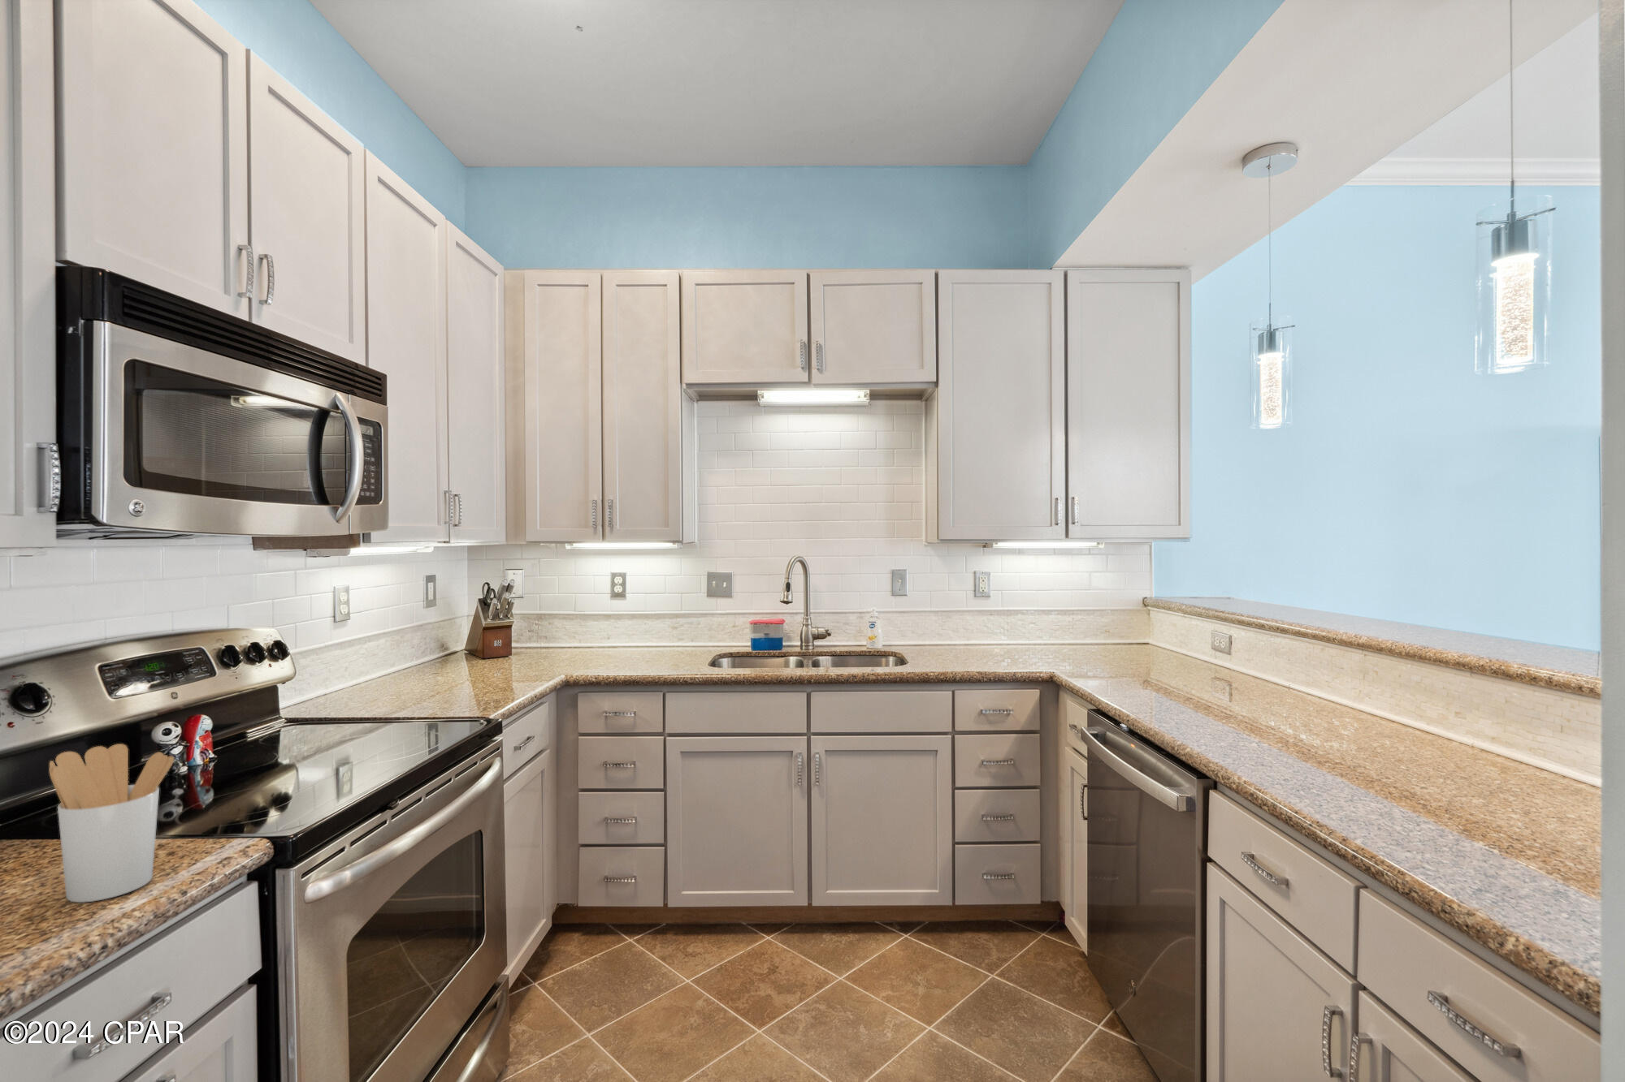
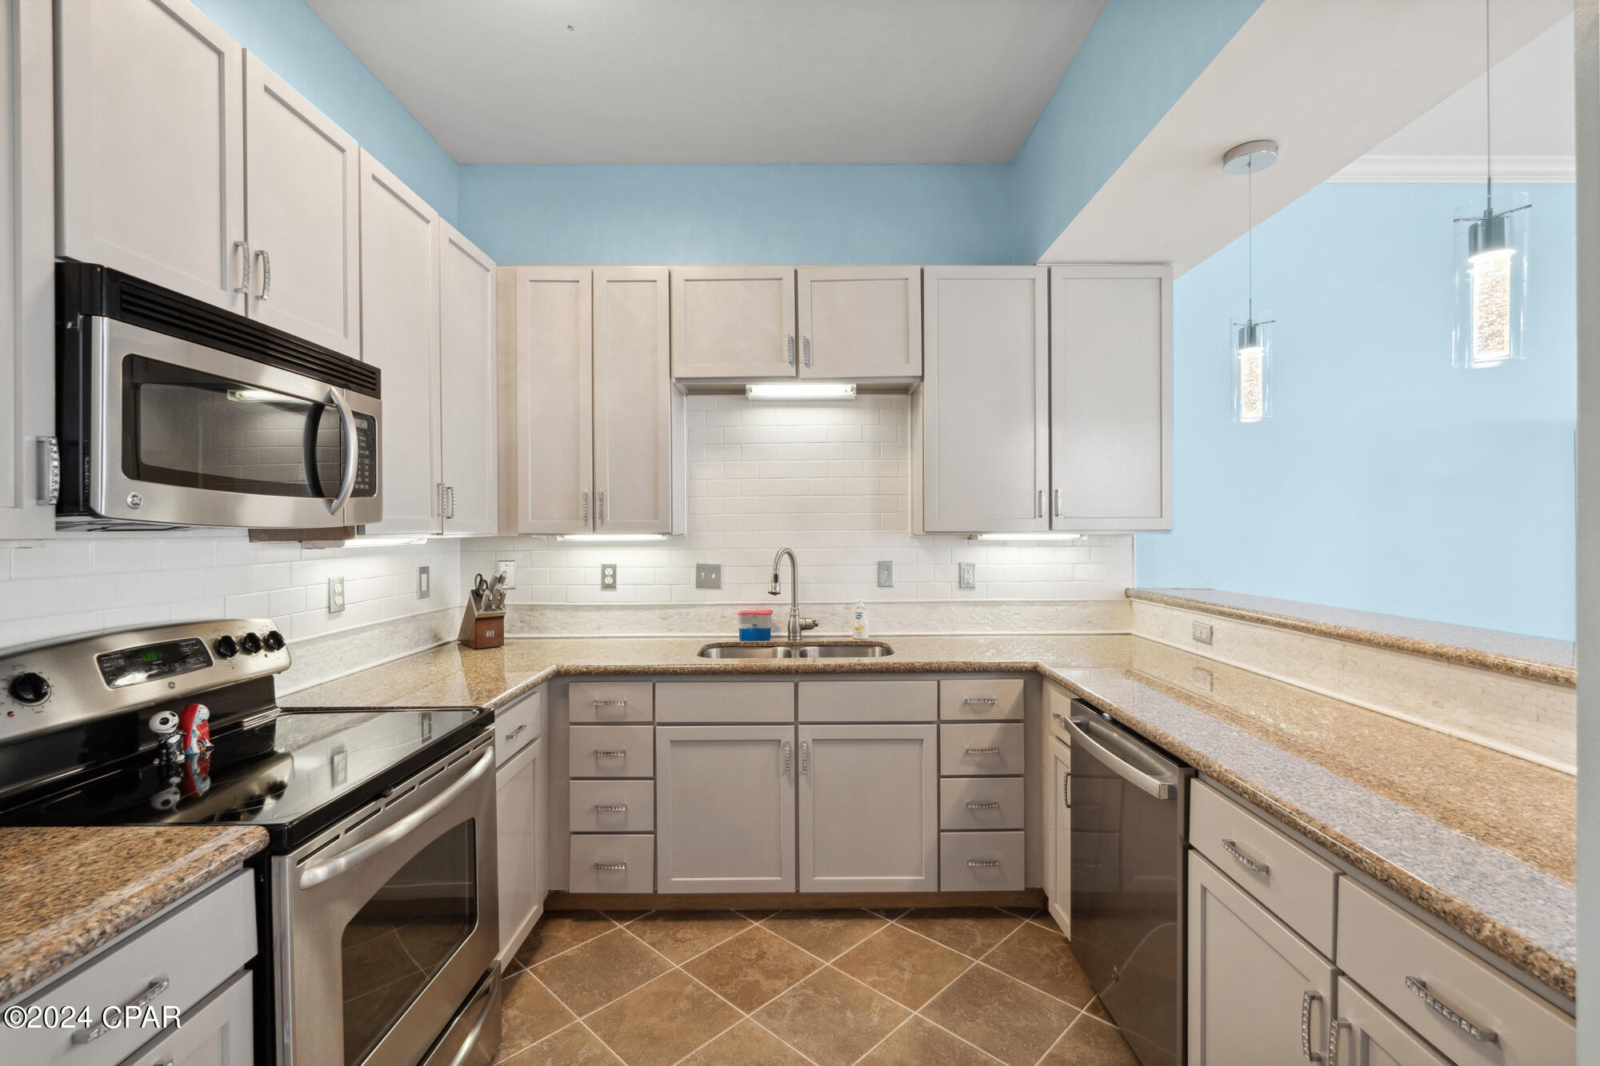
- utensil holder [48,743,175,903]
